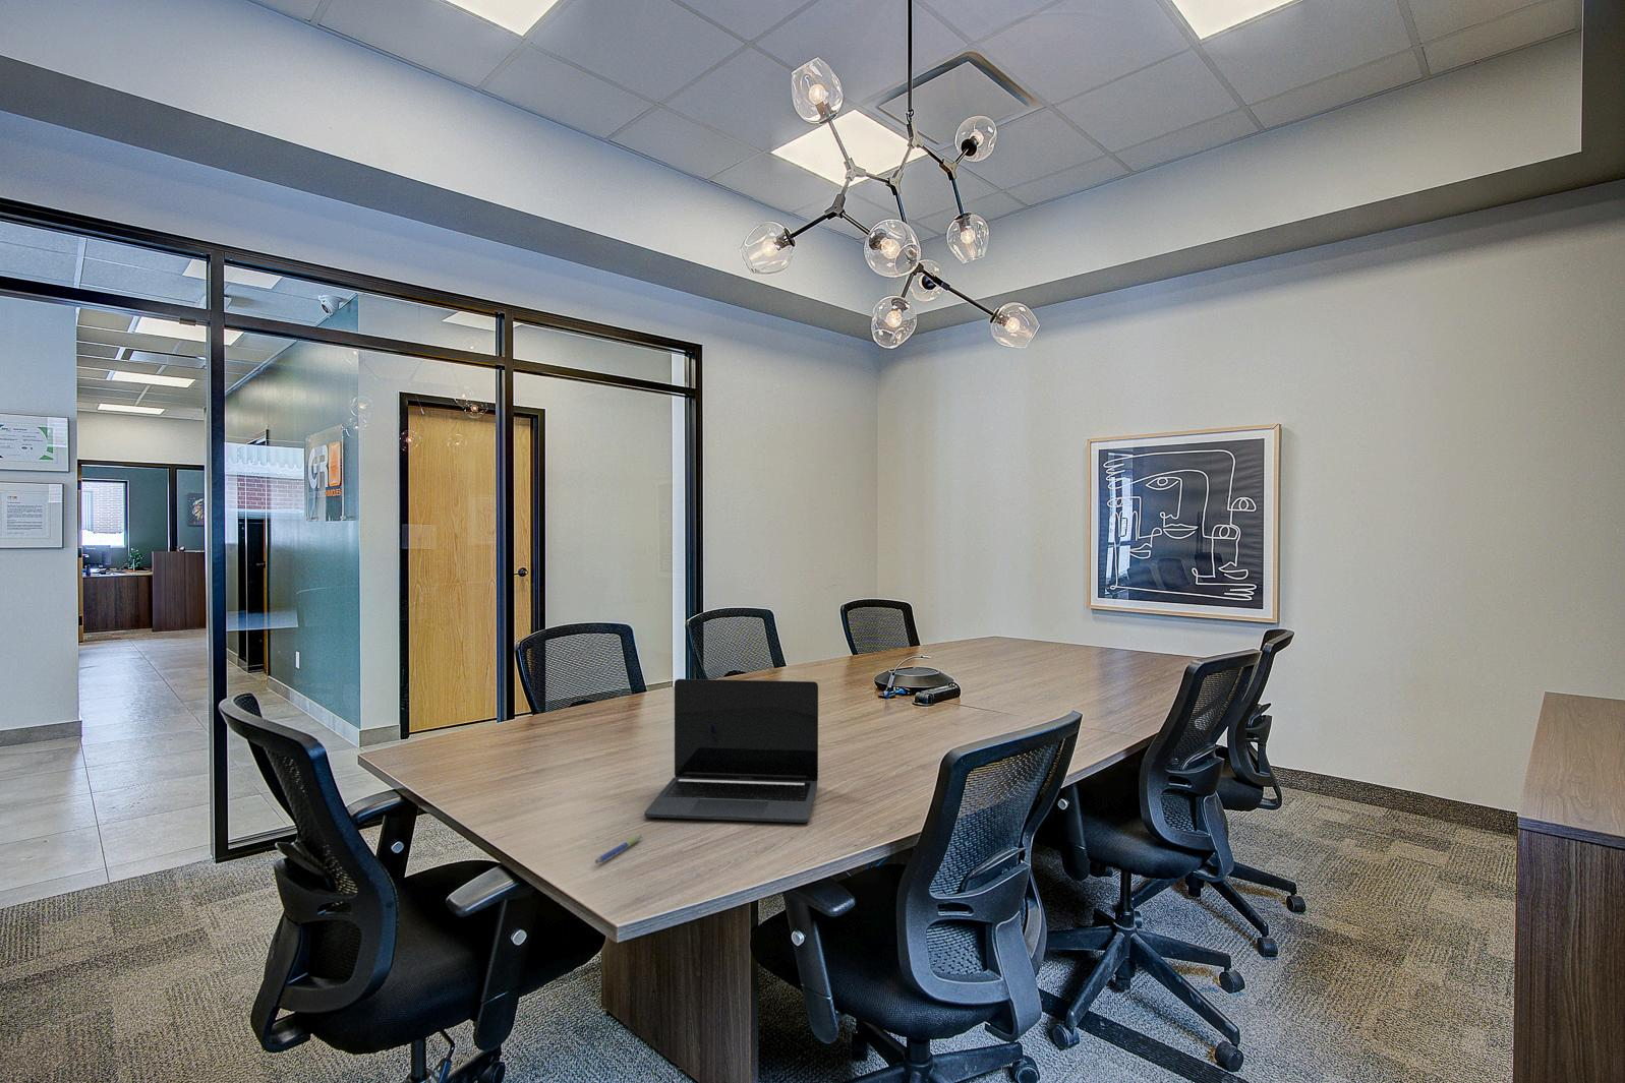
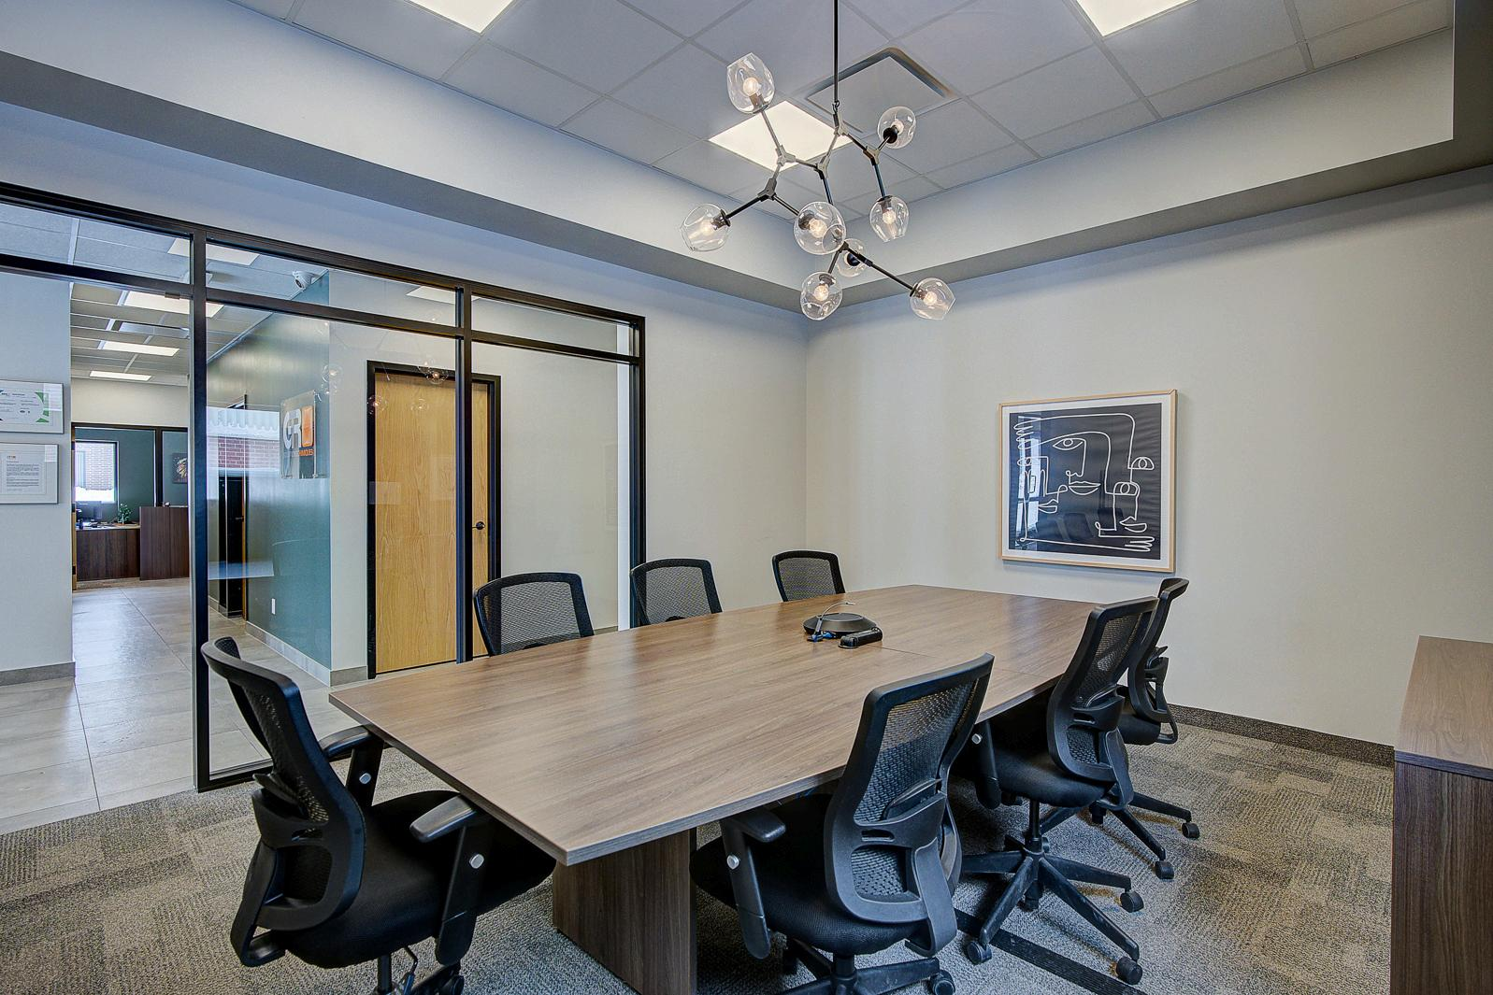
- laptop [644,678,819,823]
- pen [594,835,643,864]
